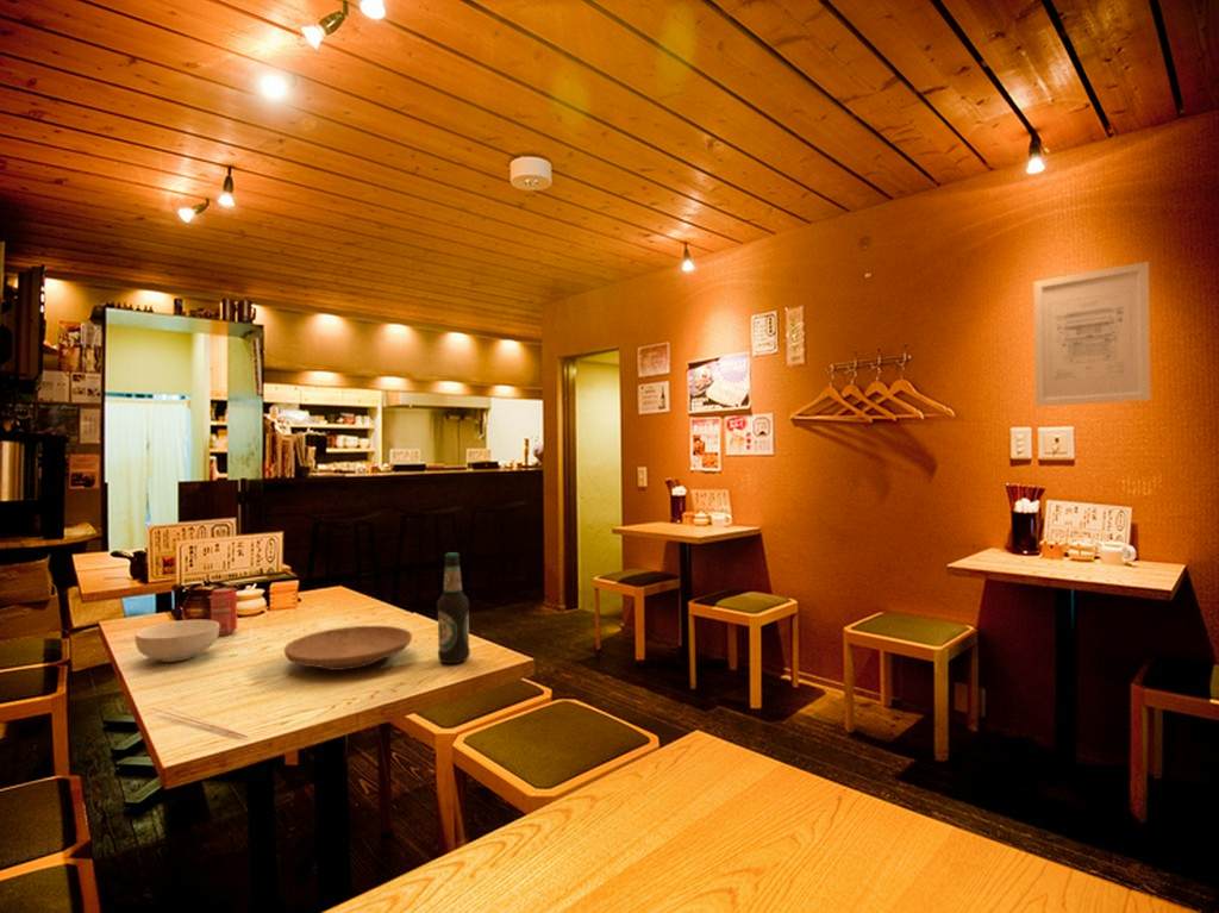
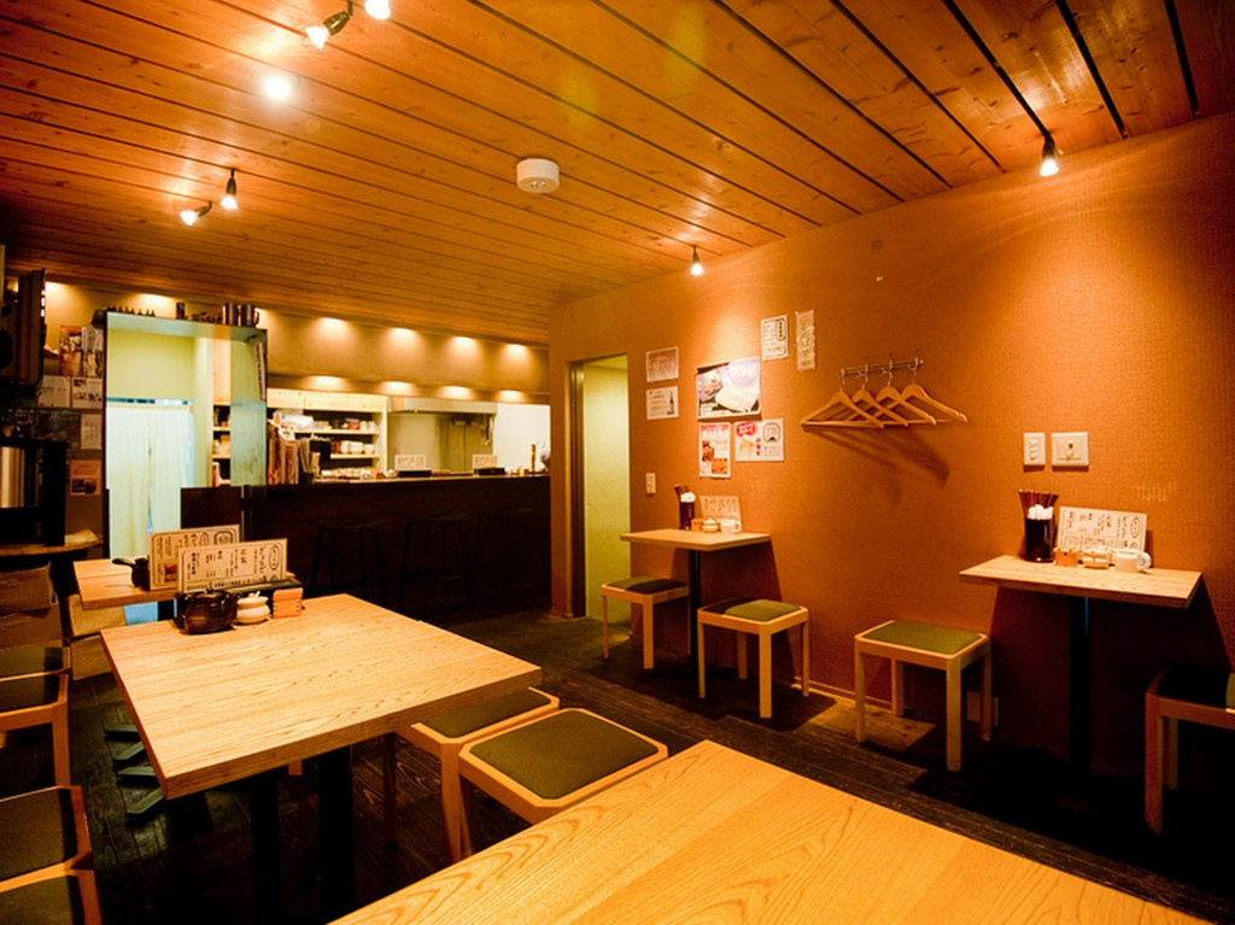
- plate [283,625,413,671]
- wall art [1033,261,1152,407]
- beverage can [210,587,238,637]
- cereal bowl [135,619,219,663]
- chopsticks [150,707,250,739]
- bottle [436,551,471,664]
